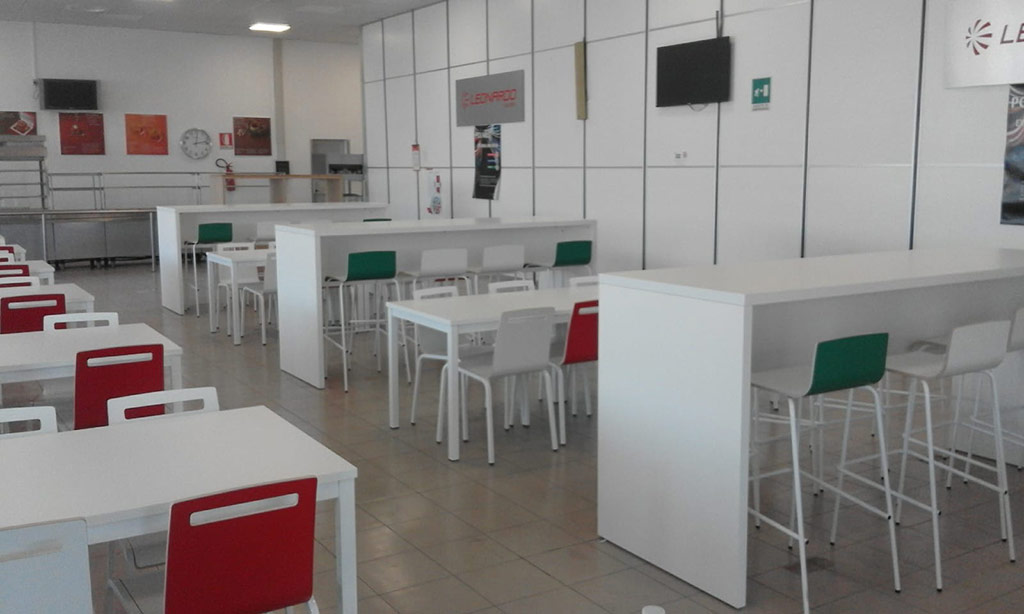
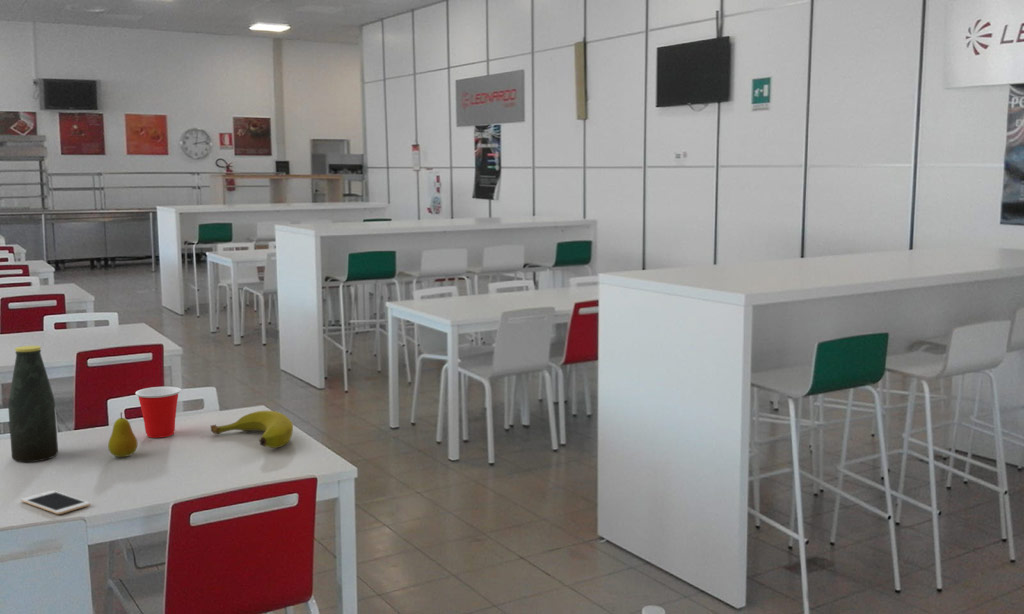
+ banana [209,410,294,449]
+ cell phone [20,490,91,515]
+ bottle [7,345,59,463]
+ fruit [107,411,138,458]
+ cup [134,386,182,439]
